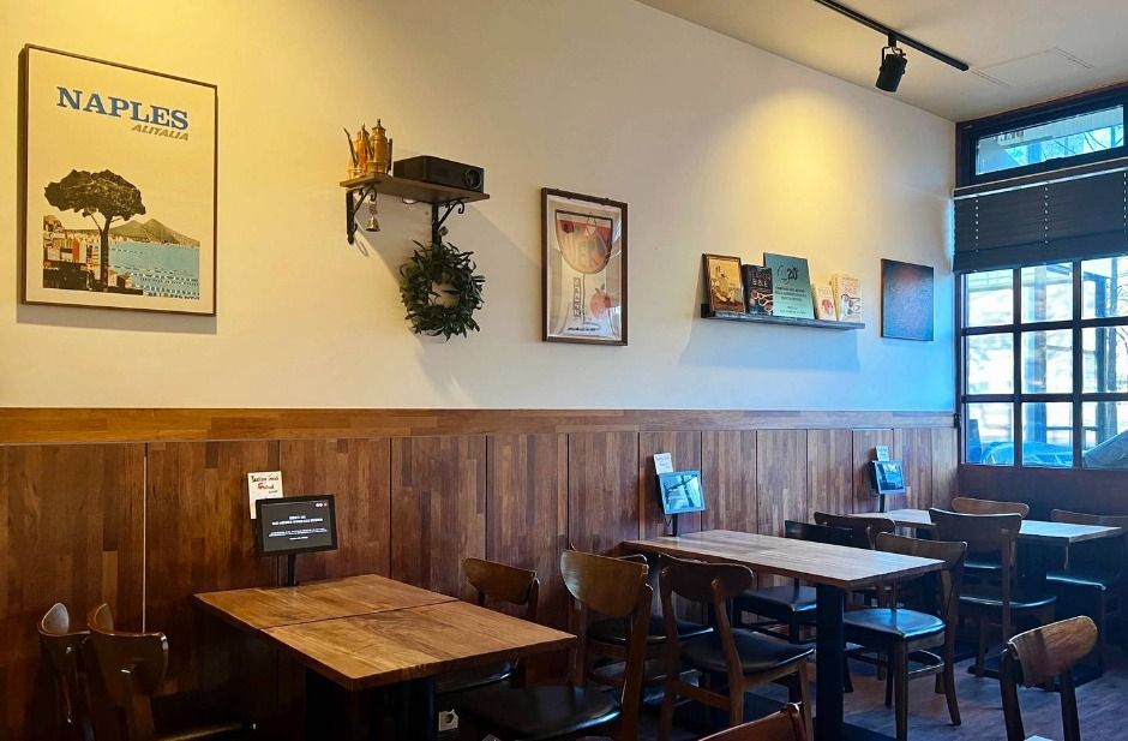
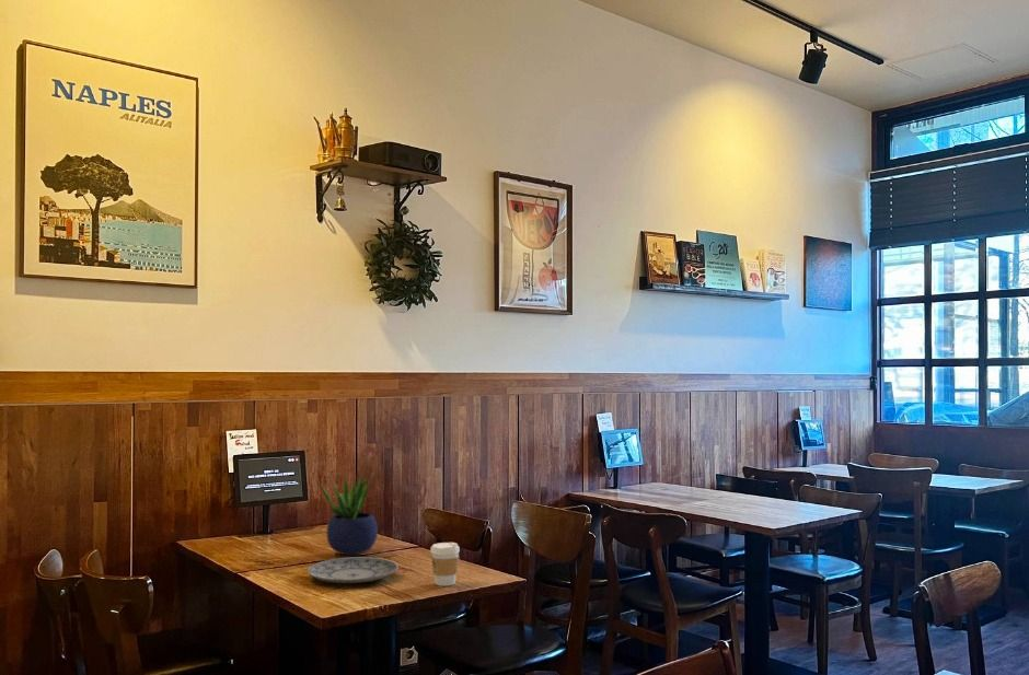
+ plate [307,556,400,584]
+ potted plant [315,467,379,556]
+ coffee cup [429,542,461,587]
